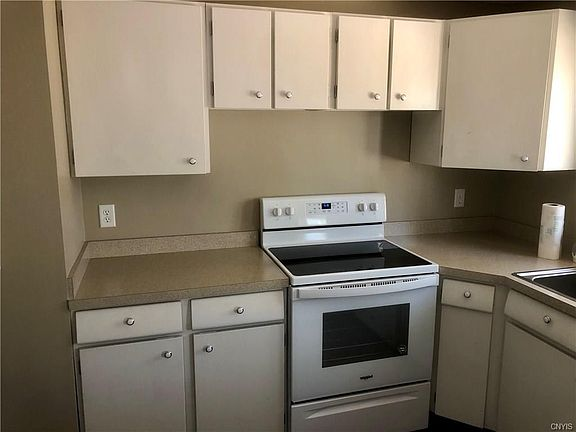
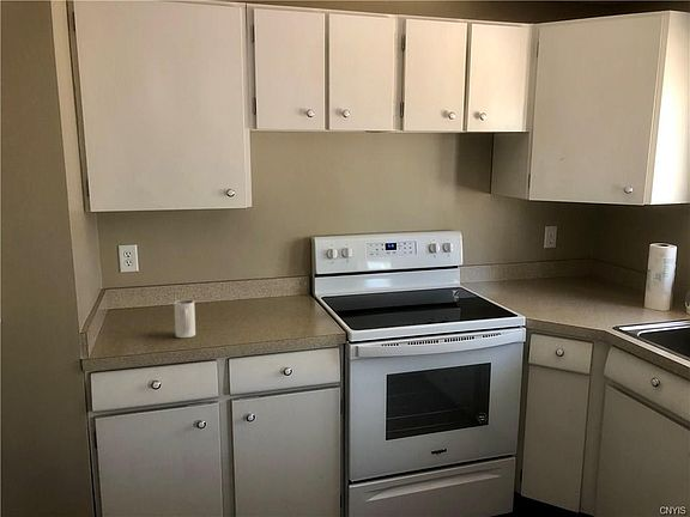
+ mug [174,298,196,339]
